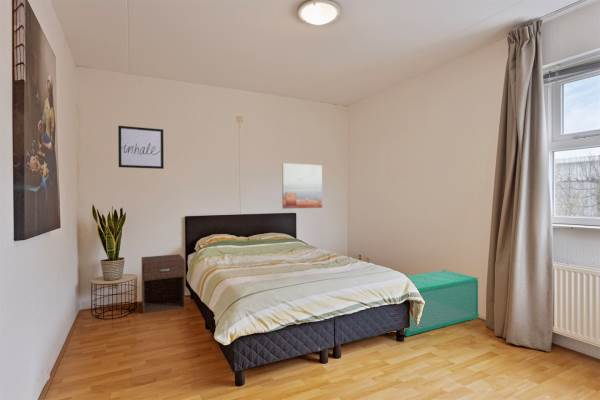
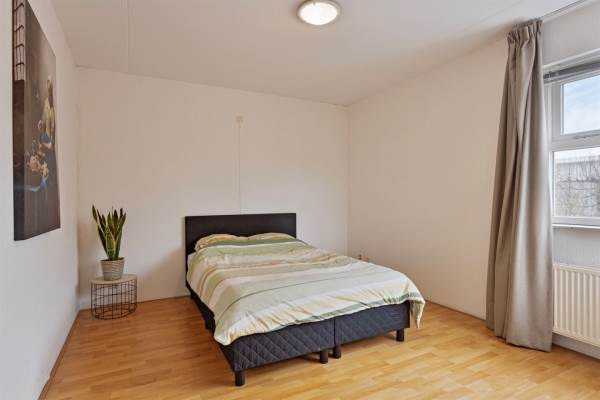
- wall art [117,125,165,170]
- storage bin [403,269,480,338]
- wall art [281,162,323,210]
- nightstand [141,253,186,315]
